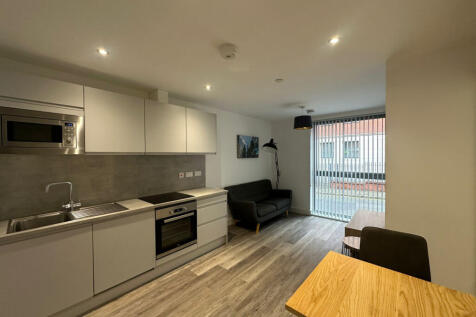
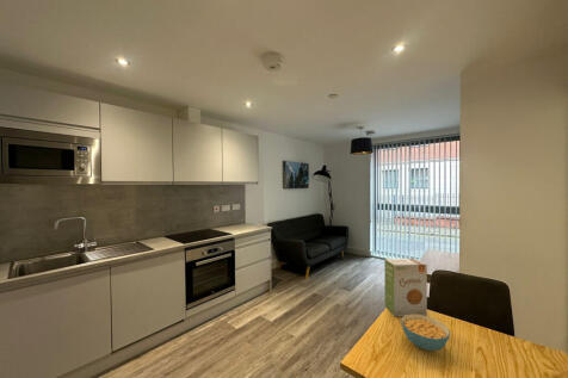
+ food box [383,258,428,317]
+ cereal bowl [400,314,451,352]
